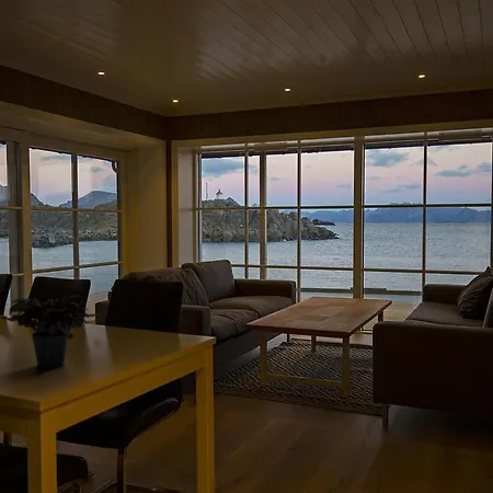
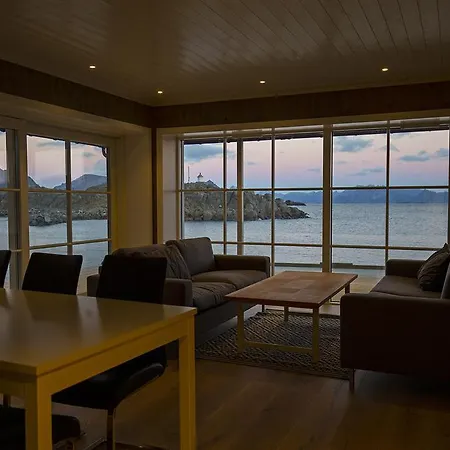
- potted plant [0,294,102,369]
